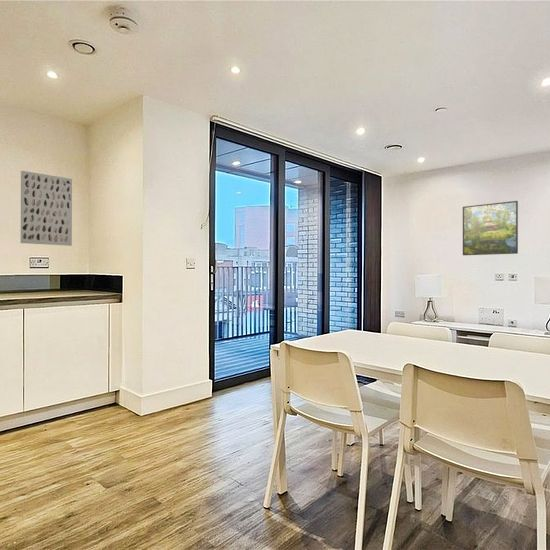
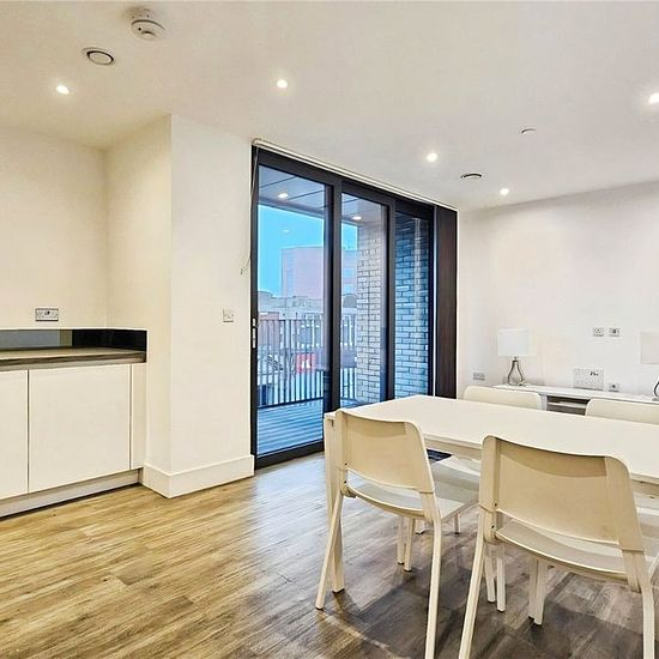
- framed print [462,200,519,256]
- wall art [20,170,73,247]
